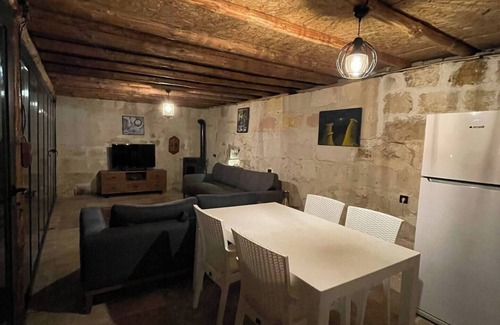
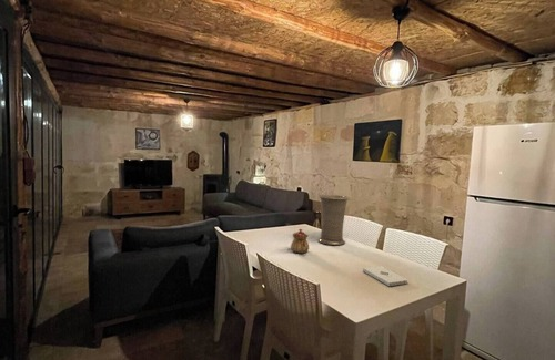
+ notepad [362,266,408,287]
+ teapot [290,228,310,255]
+ vase [317,194,350,246]
